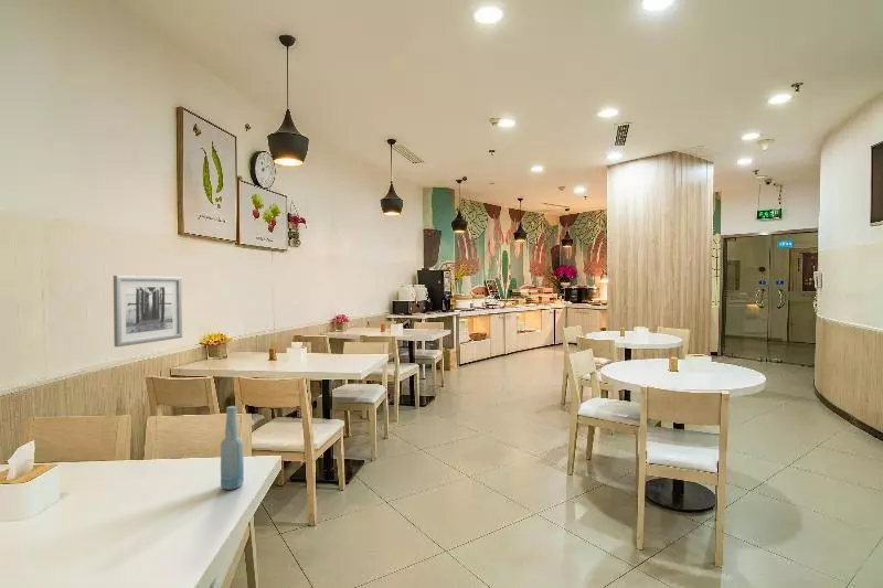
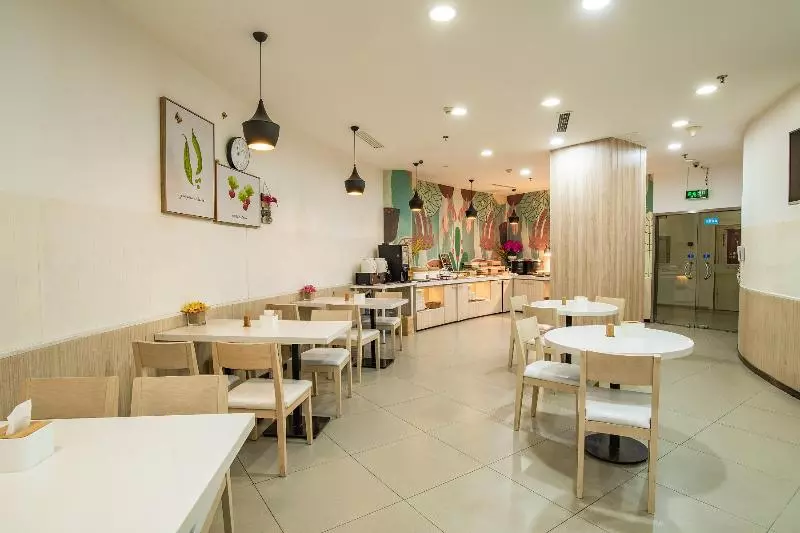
- bottle [220,405,245,491]
- wall art [113,275,183,348]
